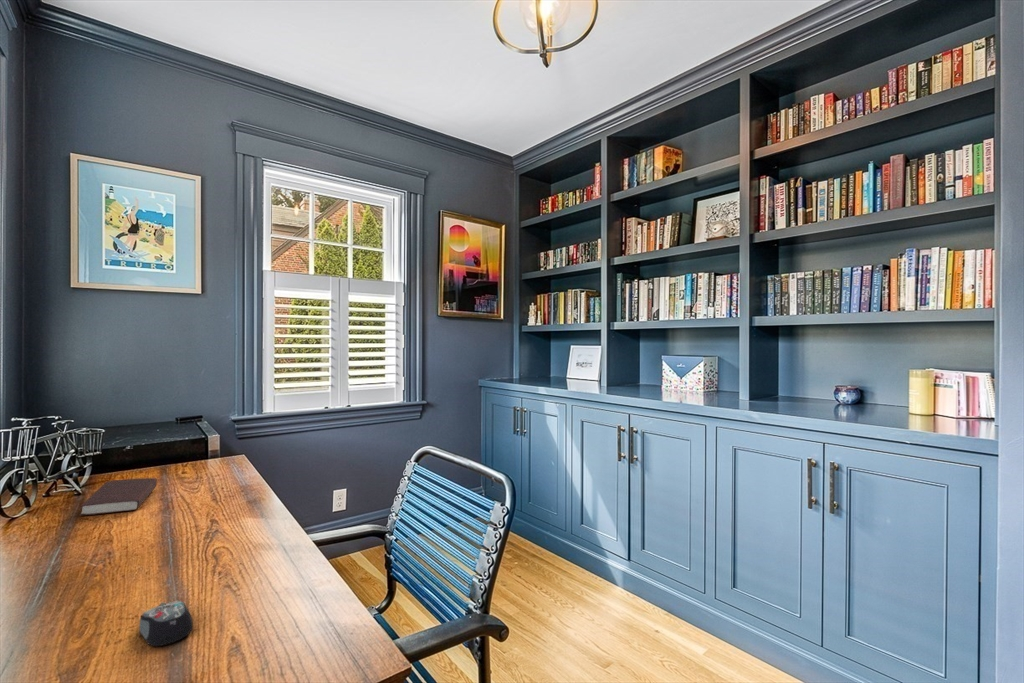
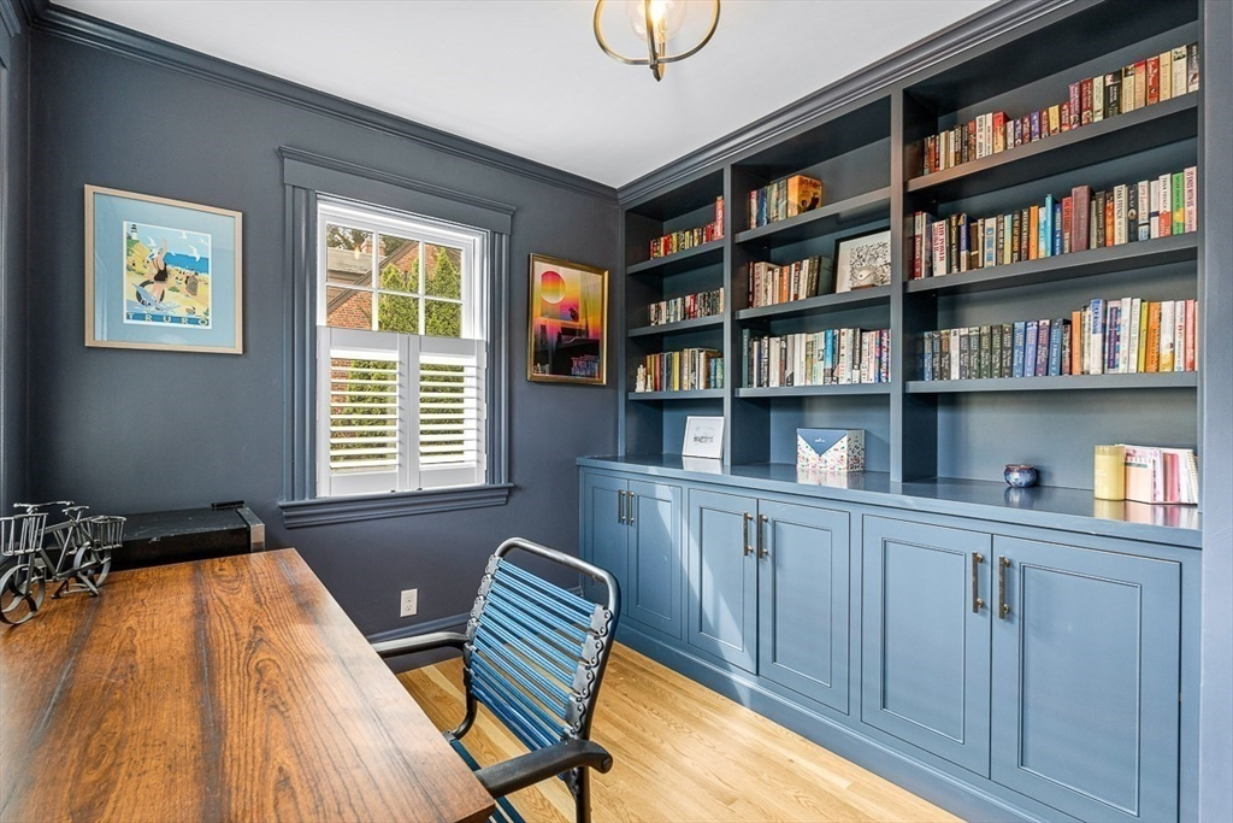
- book [79,477,158,516]
- computer mouse [138,600,194,647]
